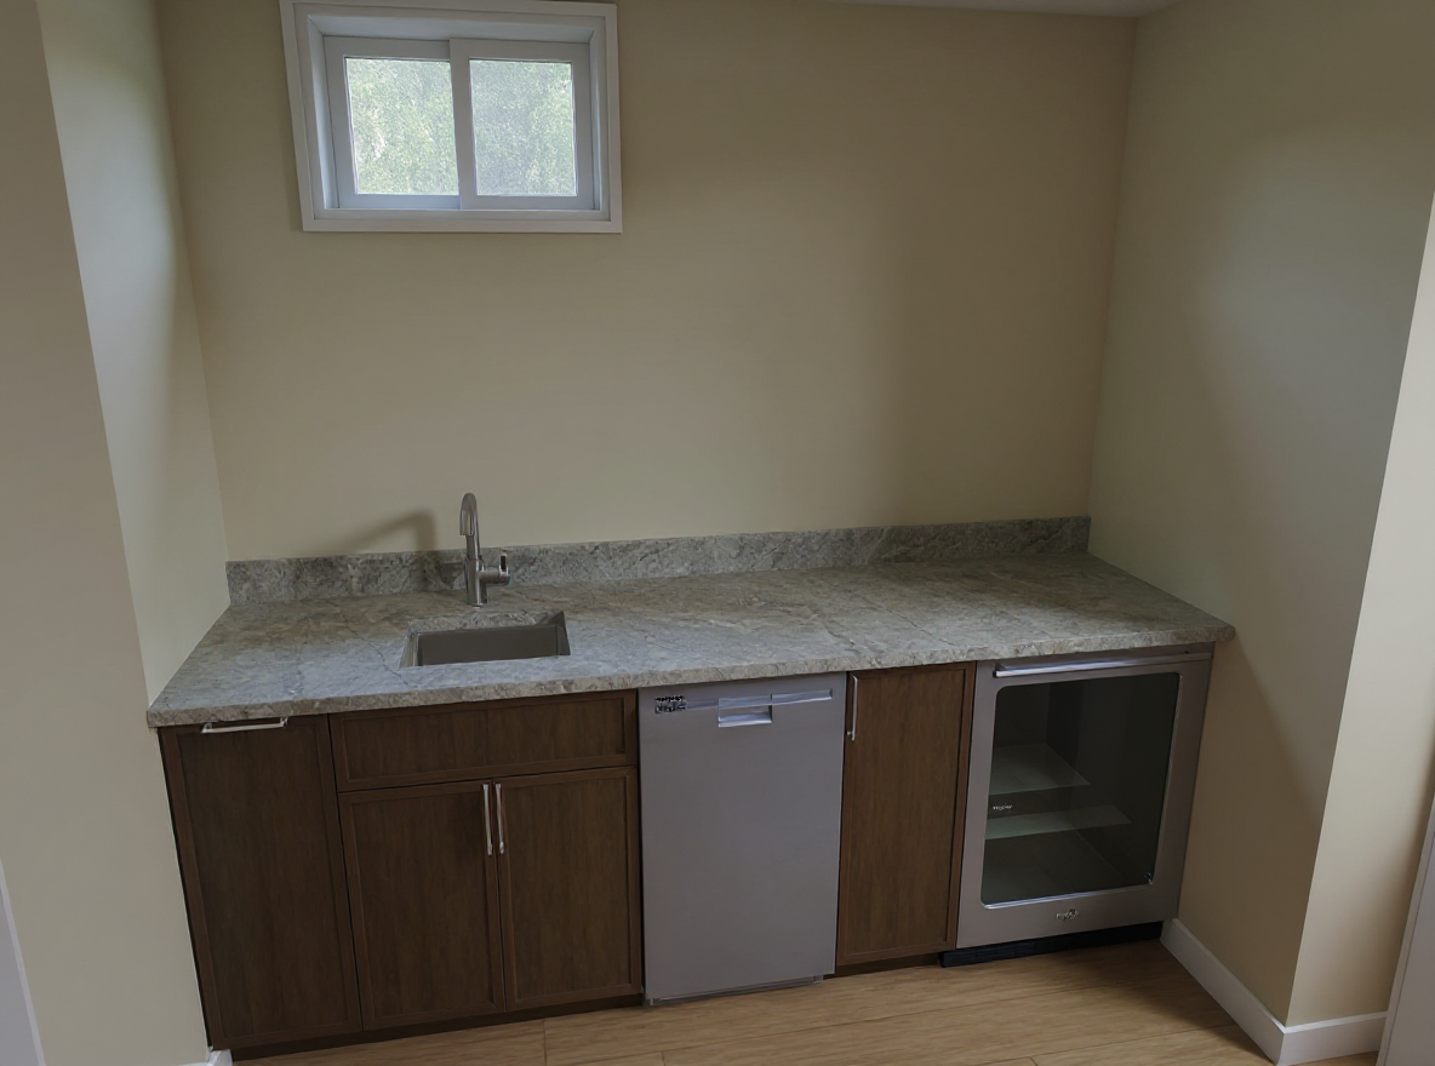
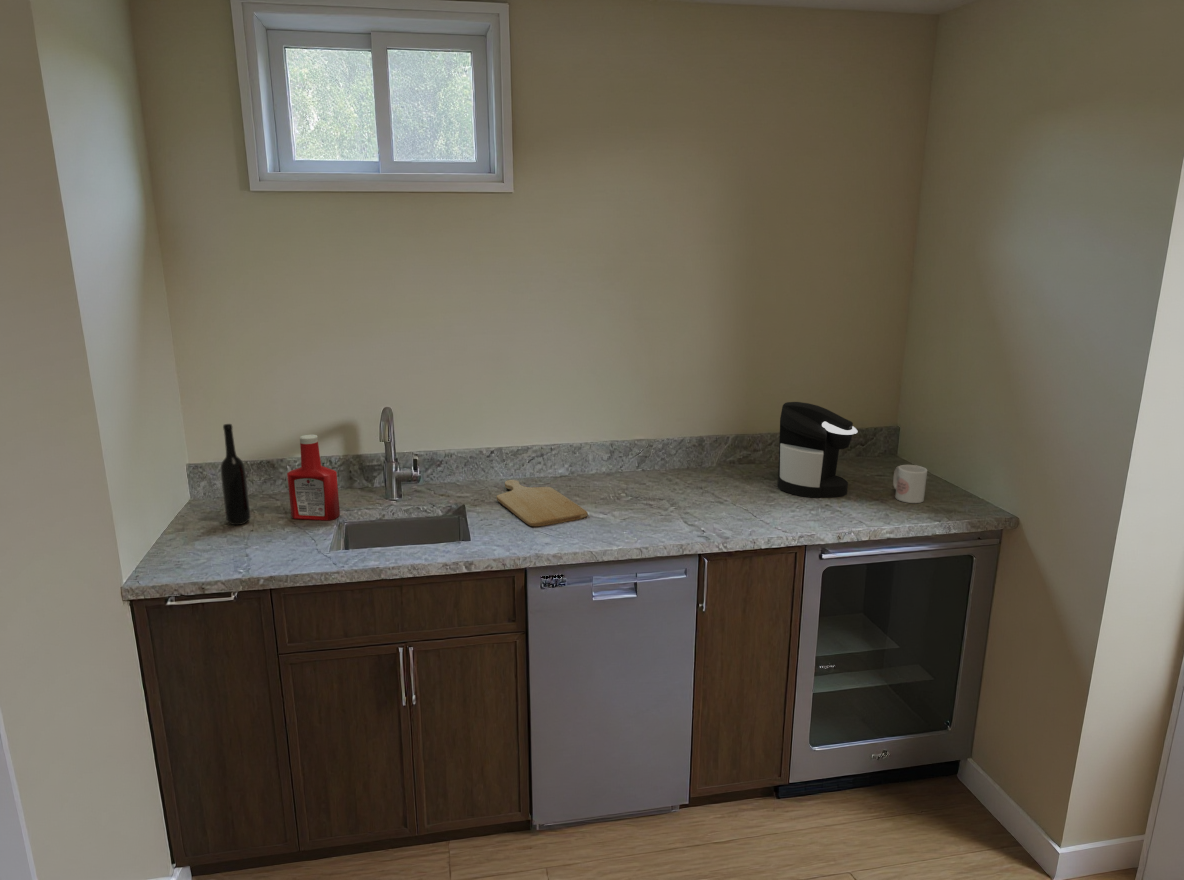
+ coffee maker [777,401,858,499]
+ mug [892,464,928,504]
+ soap bottle [286,433,341,522]
+ chopping board [496,479,589,527]
+ bottle [220,423,252,526]
